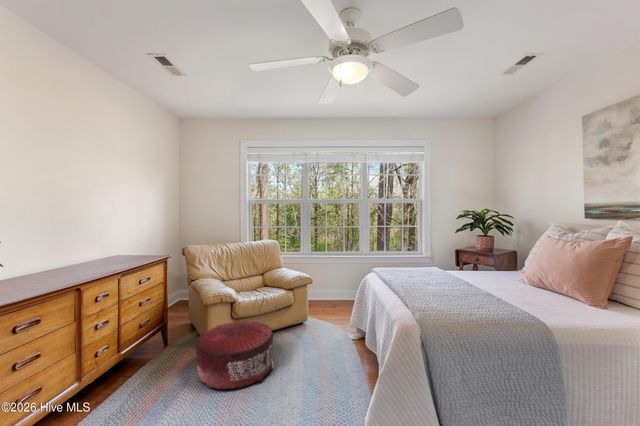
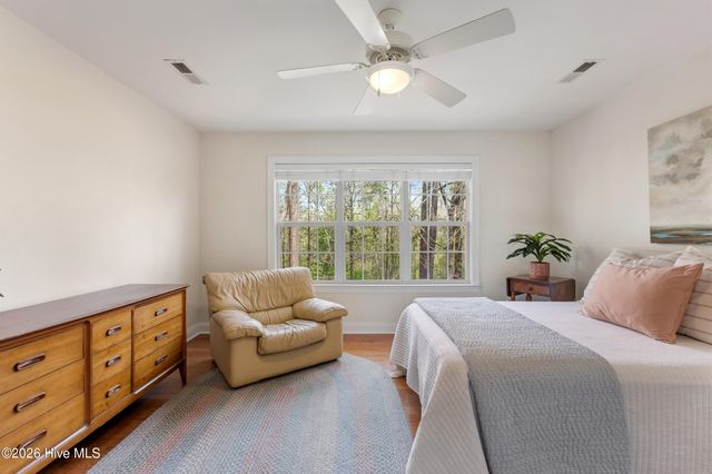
- pouf [195,319,275,391]
